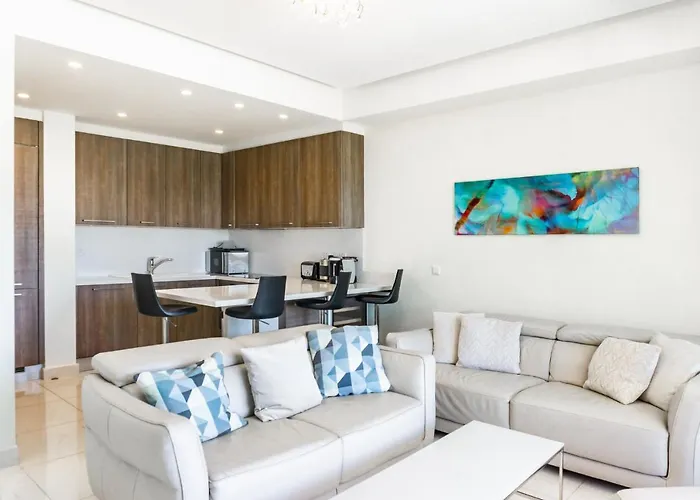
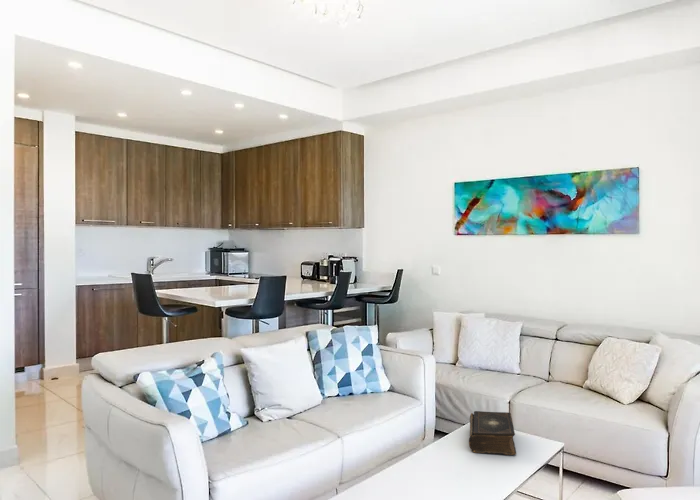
+ book [468,410,517,456]
